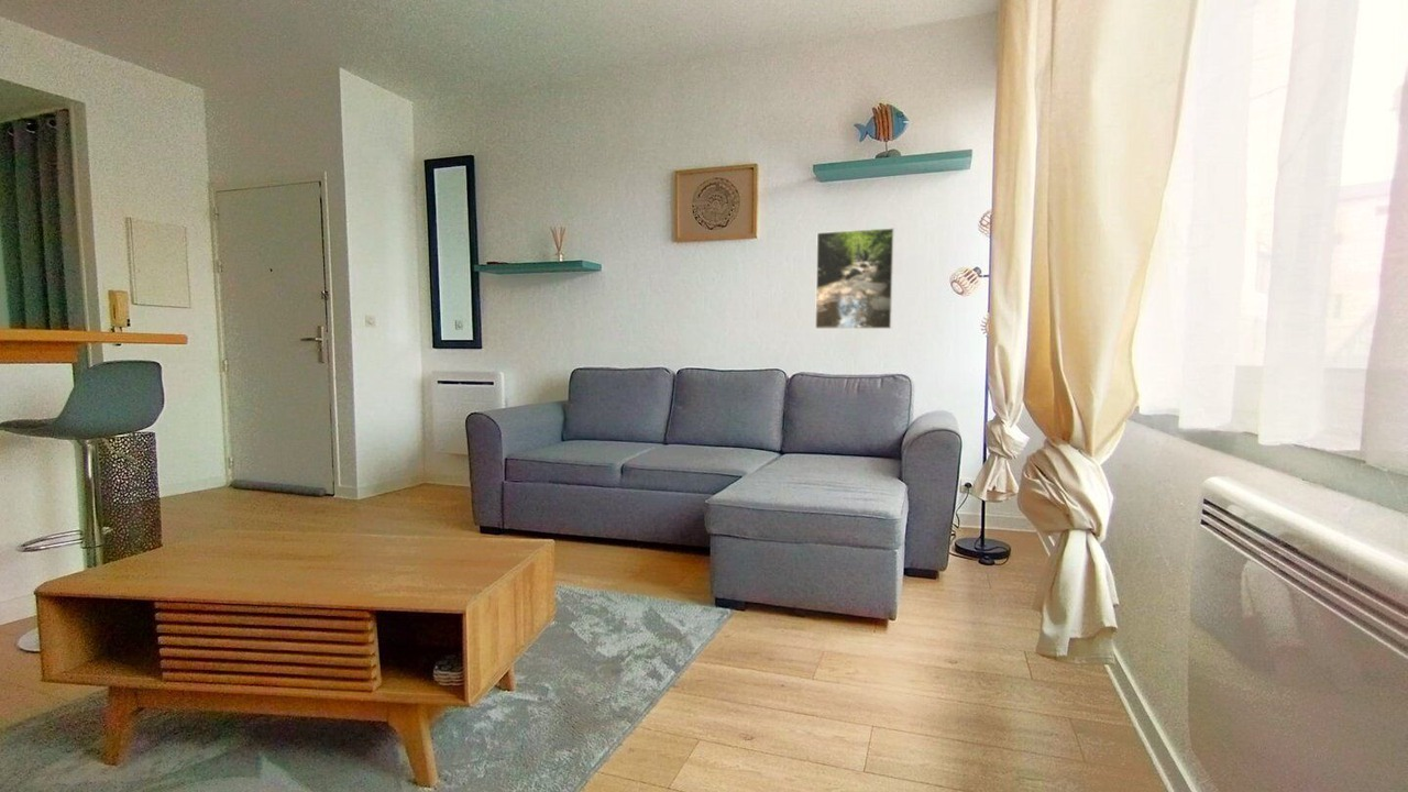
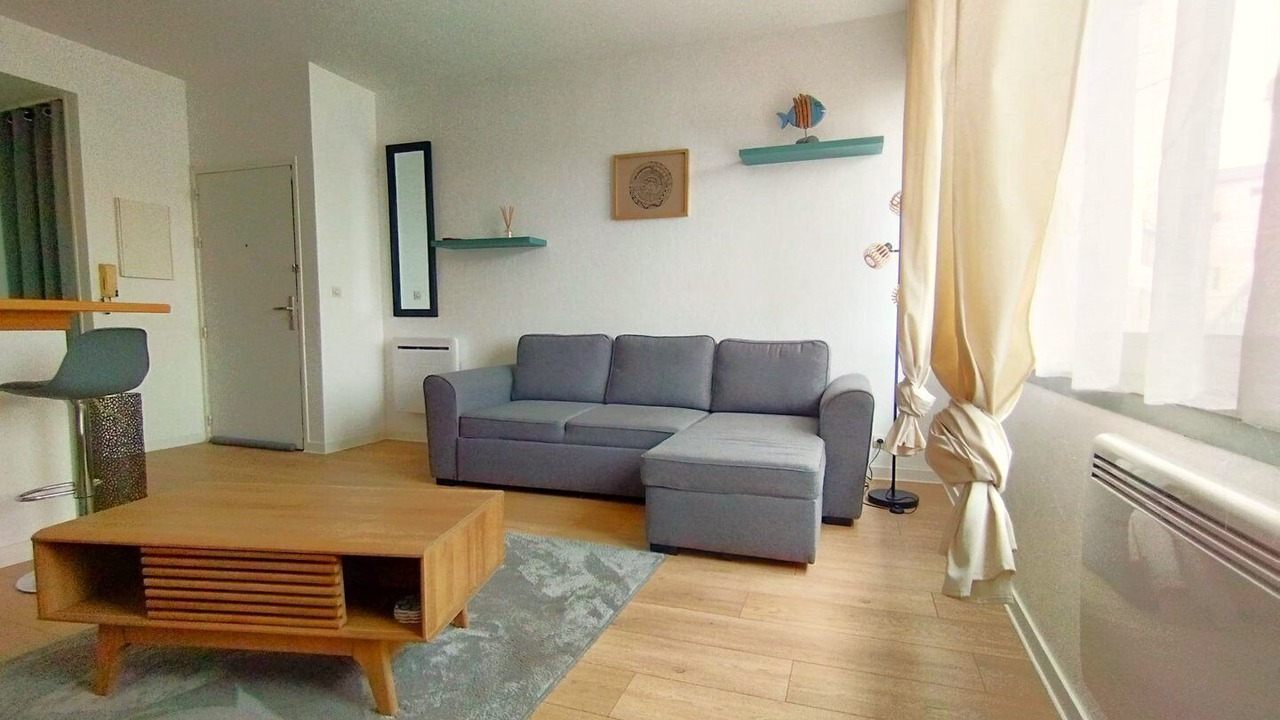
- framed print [814,227,895,330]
